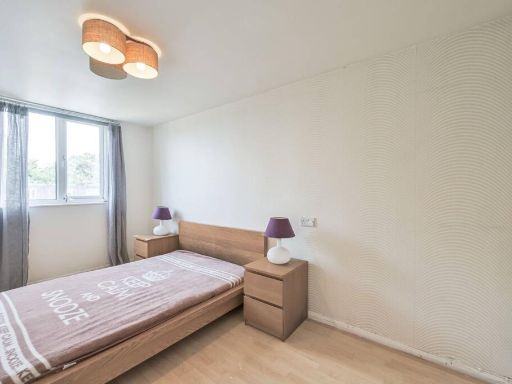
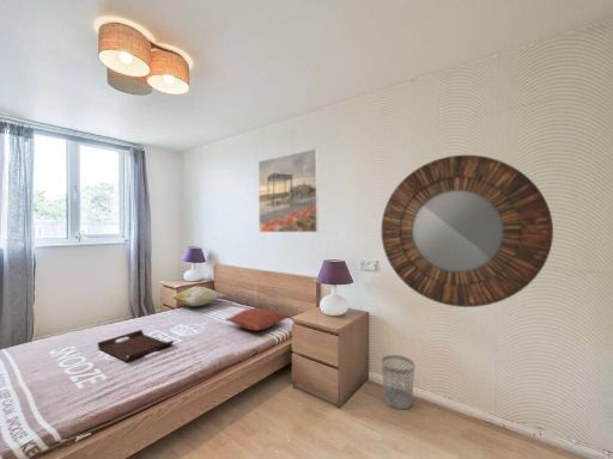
+ serving tray [97,329,175,362]
+ wastebasket [381,354,417,410]
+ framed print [257,147,320,233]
+ home mirror [381,154,554,308]
+ decorative pillow [170,286,225,307]
+ pillow [224,307,291,332]
